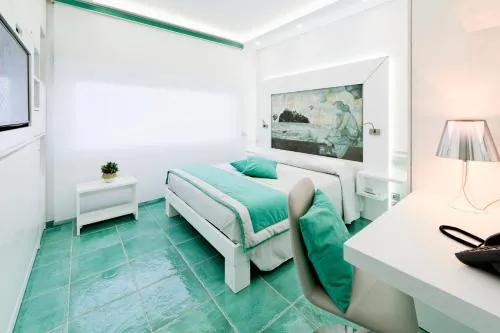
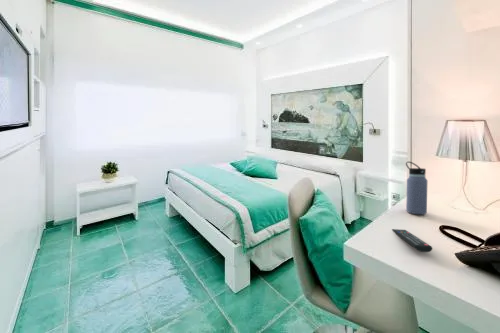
+ remote control [391,228,433,253]
+ water bottle [405,160,428,215]
